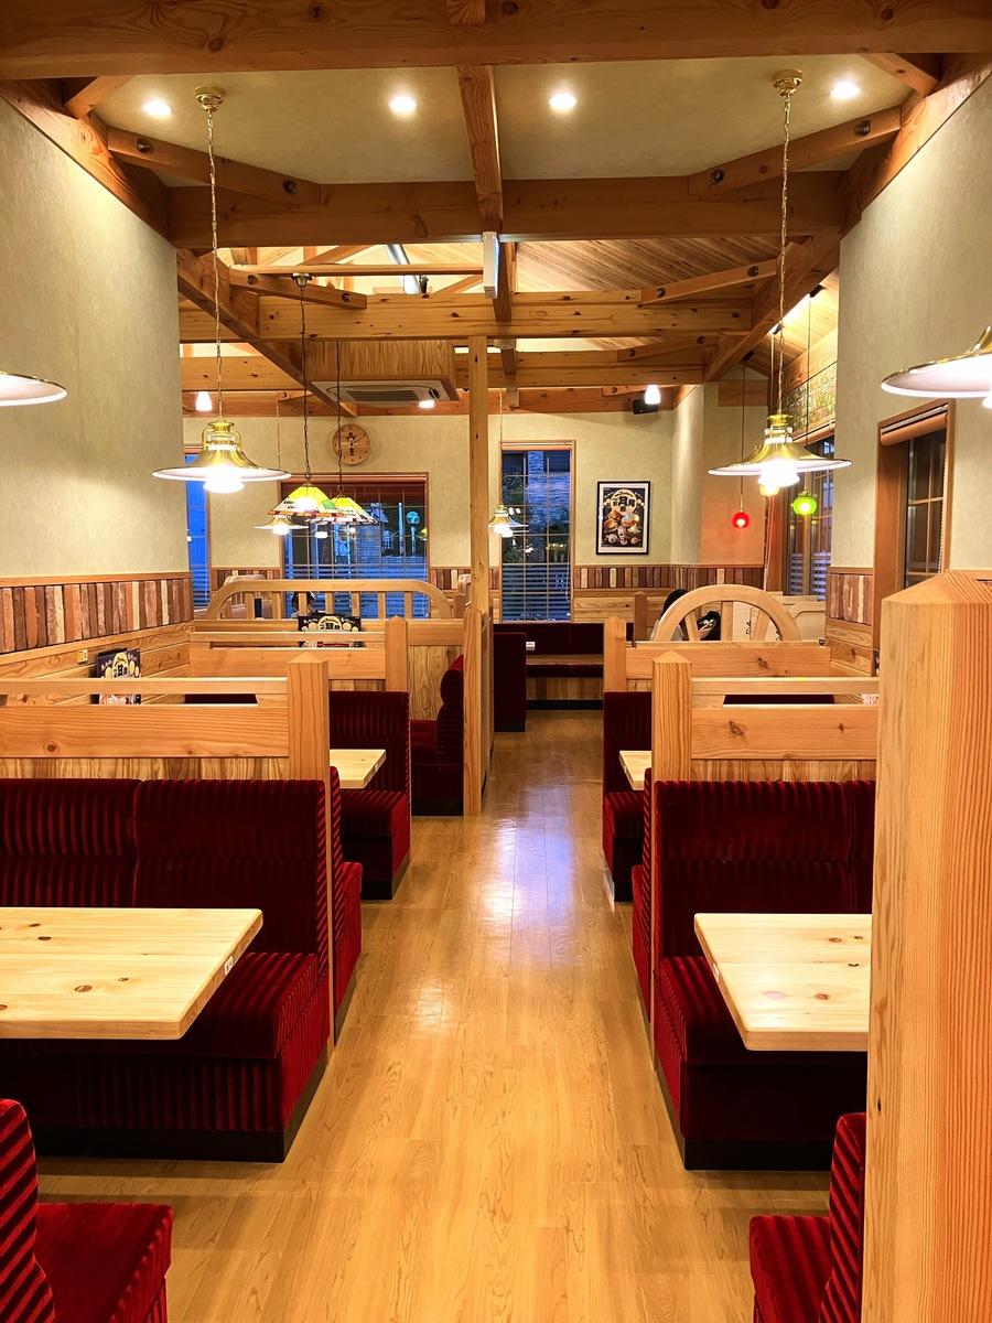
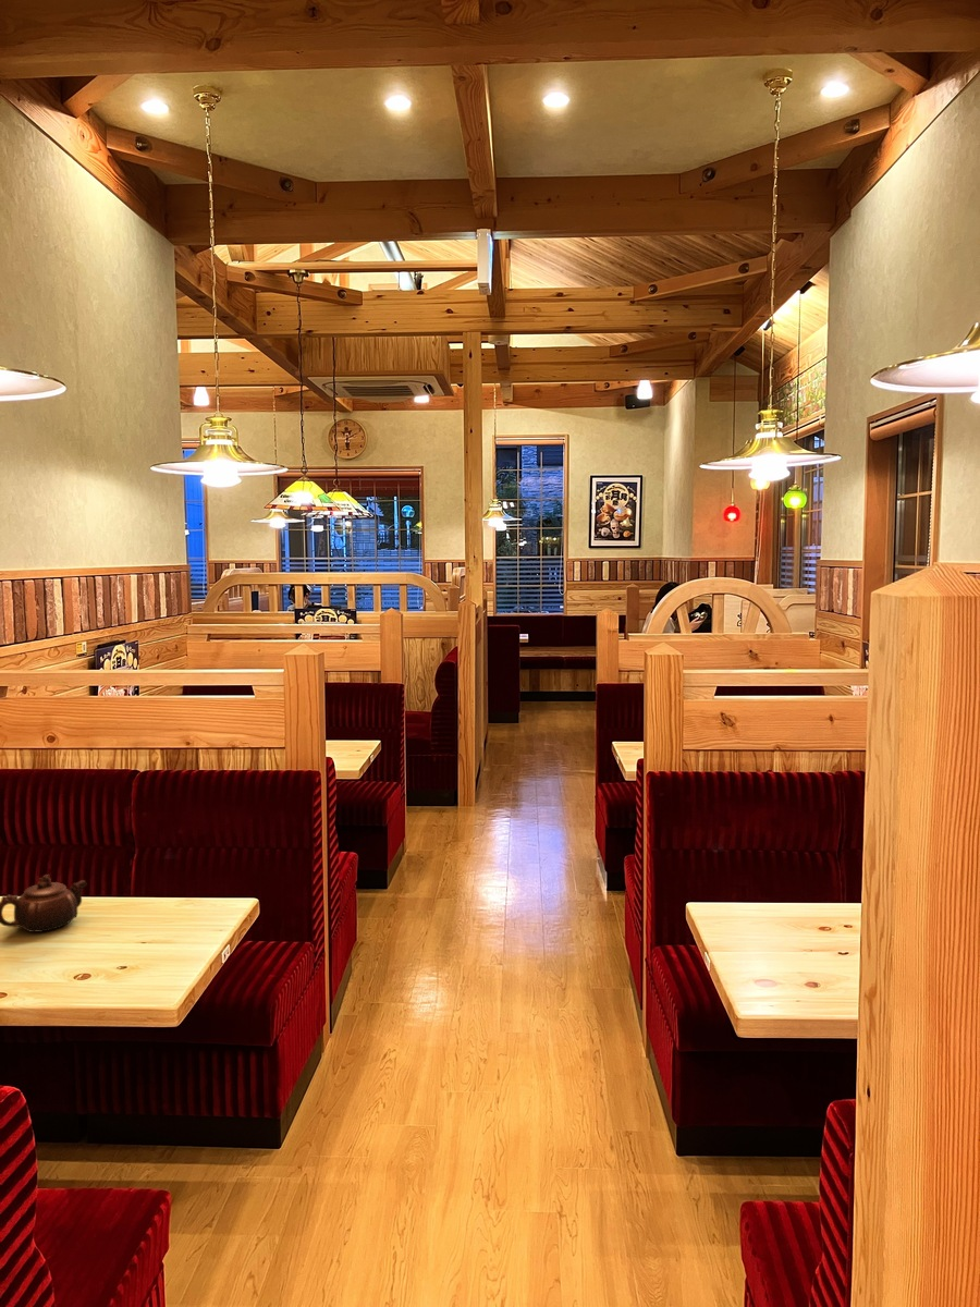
+ teapot [0,874,88,933]
